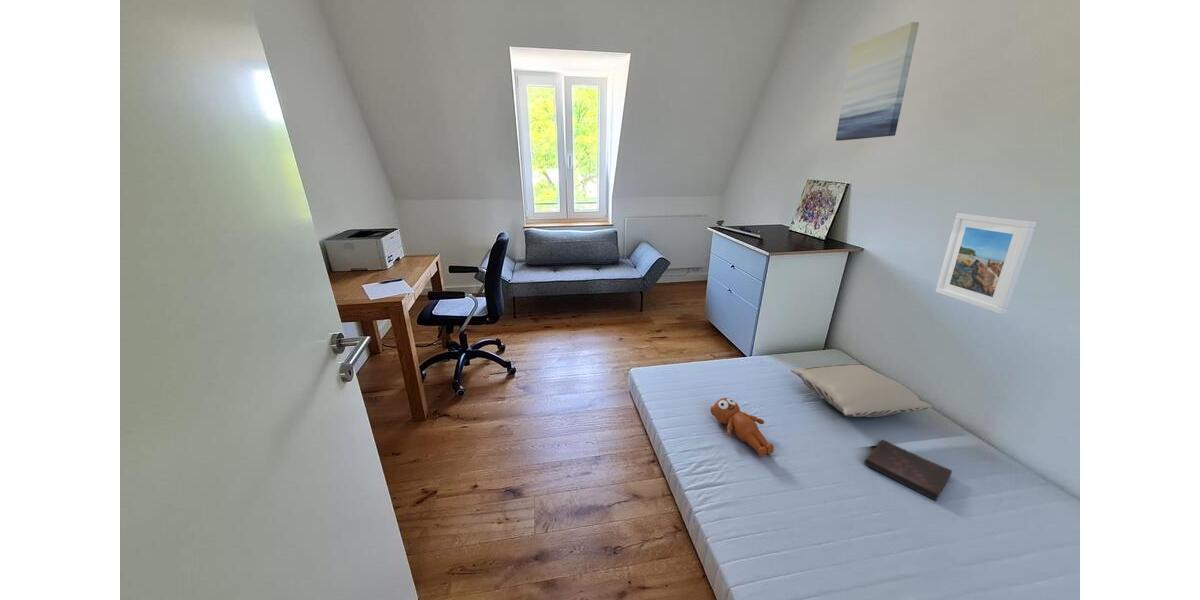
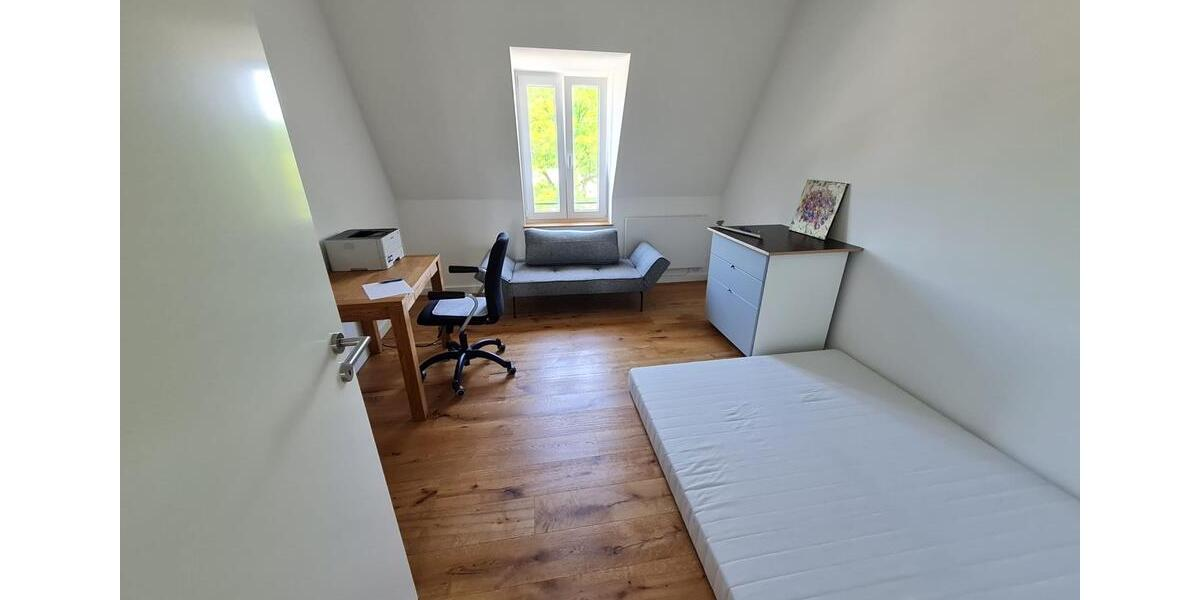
- teddy bear [709,397,775,458]
- book [863,439,953,502]
- wall art [835,21,920,142]
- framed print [934,212,1038,315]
- pillow [790,363,933,418]
